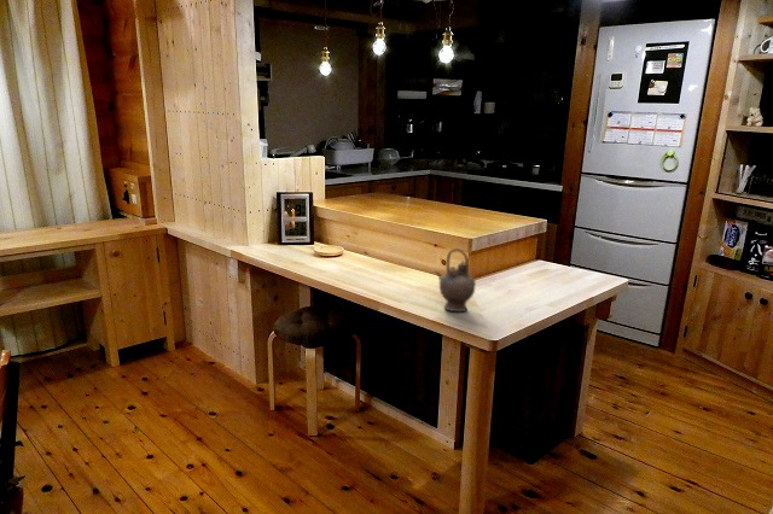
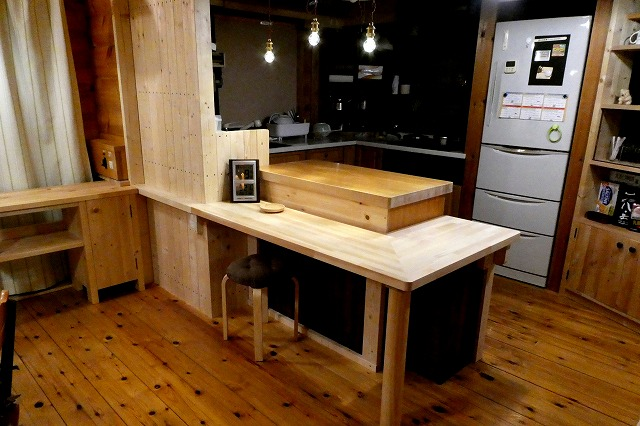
- teapot [434,247,477,313]
